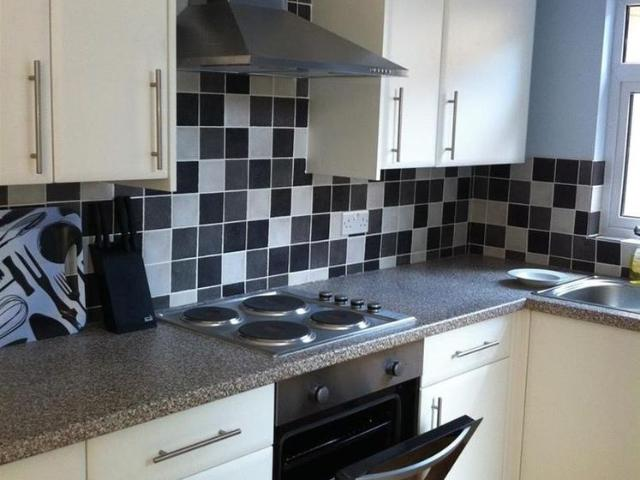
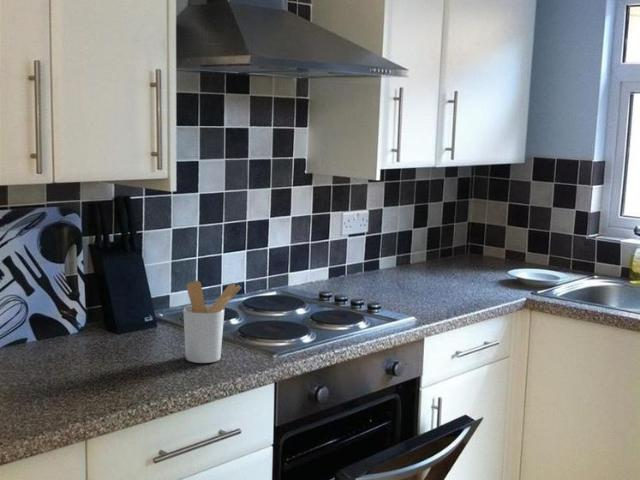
+ utensil holder [182,279,242,364]
